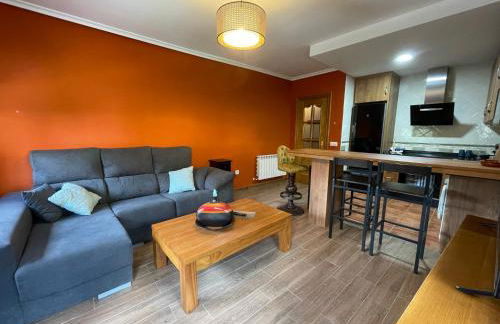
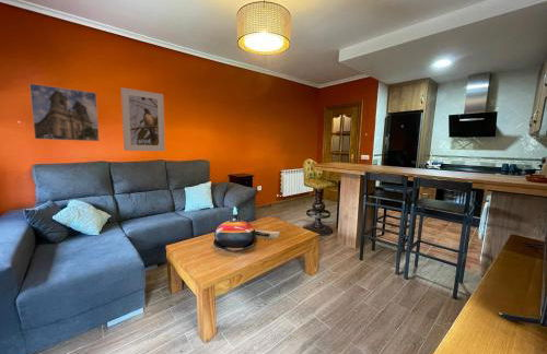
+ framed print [120,86,166,152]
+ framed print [28,83,101,142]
